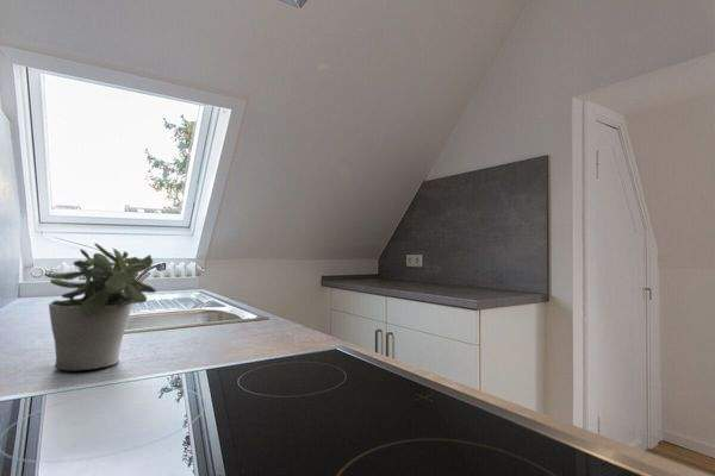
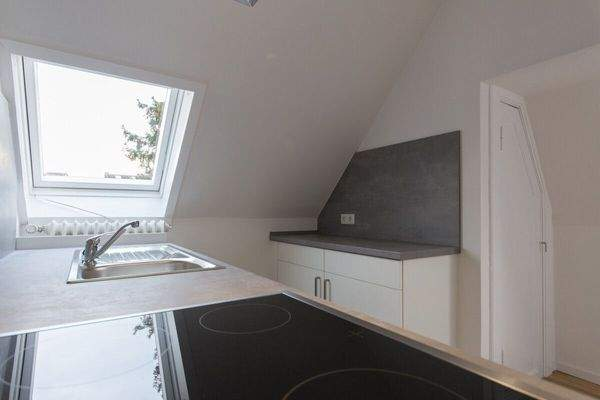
- potted plant [44,242,157,372]
